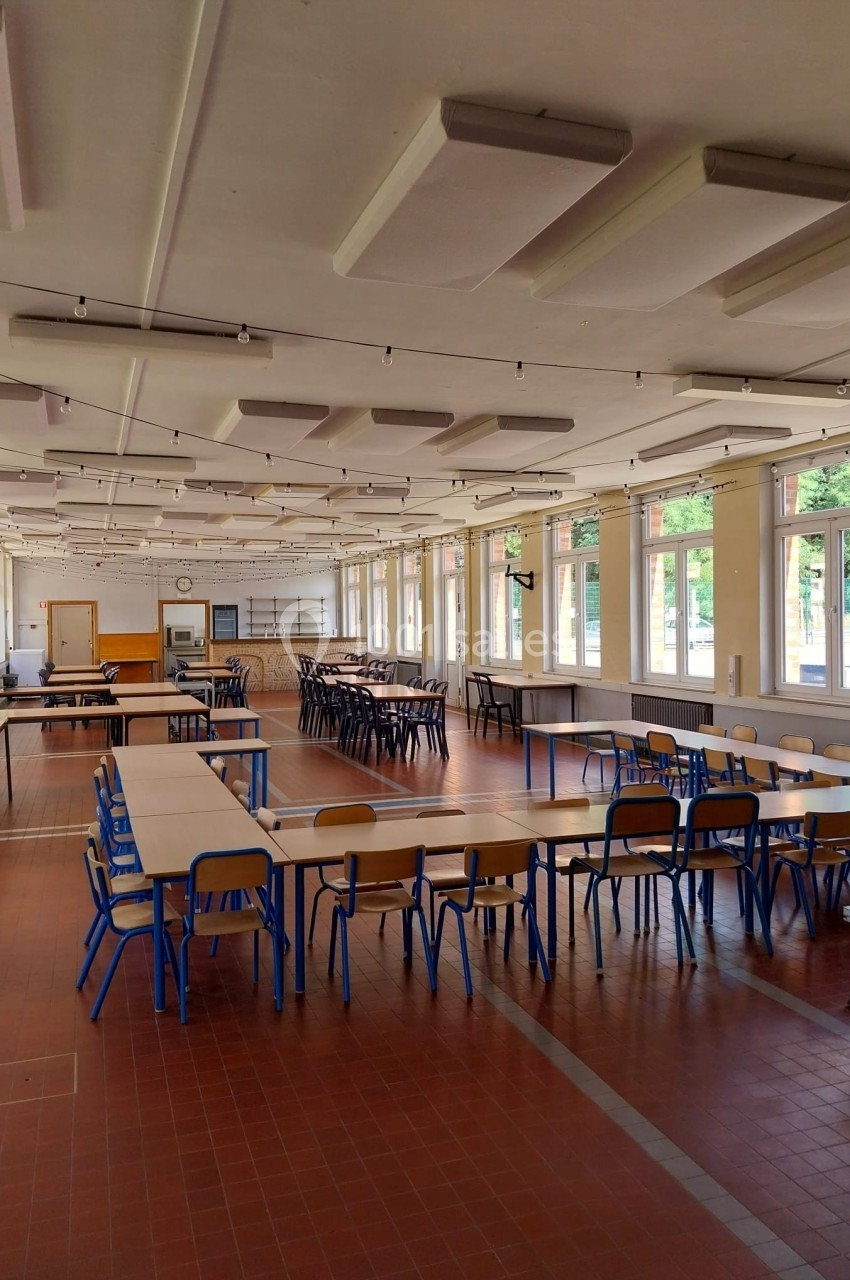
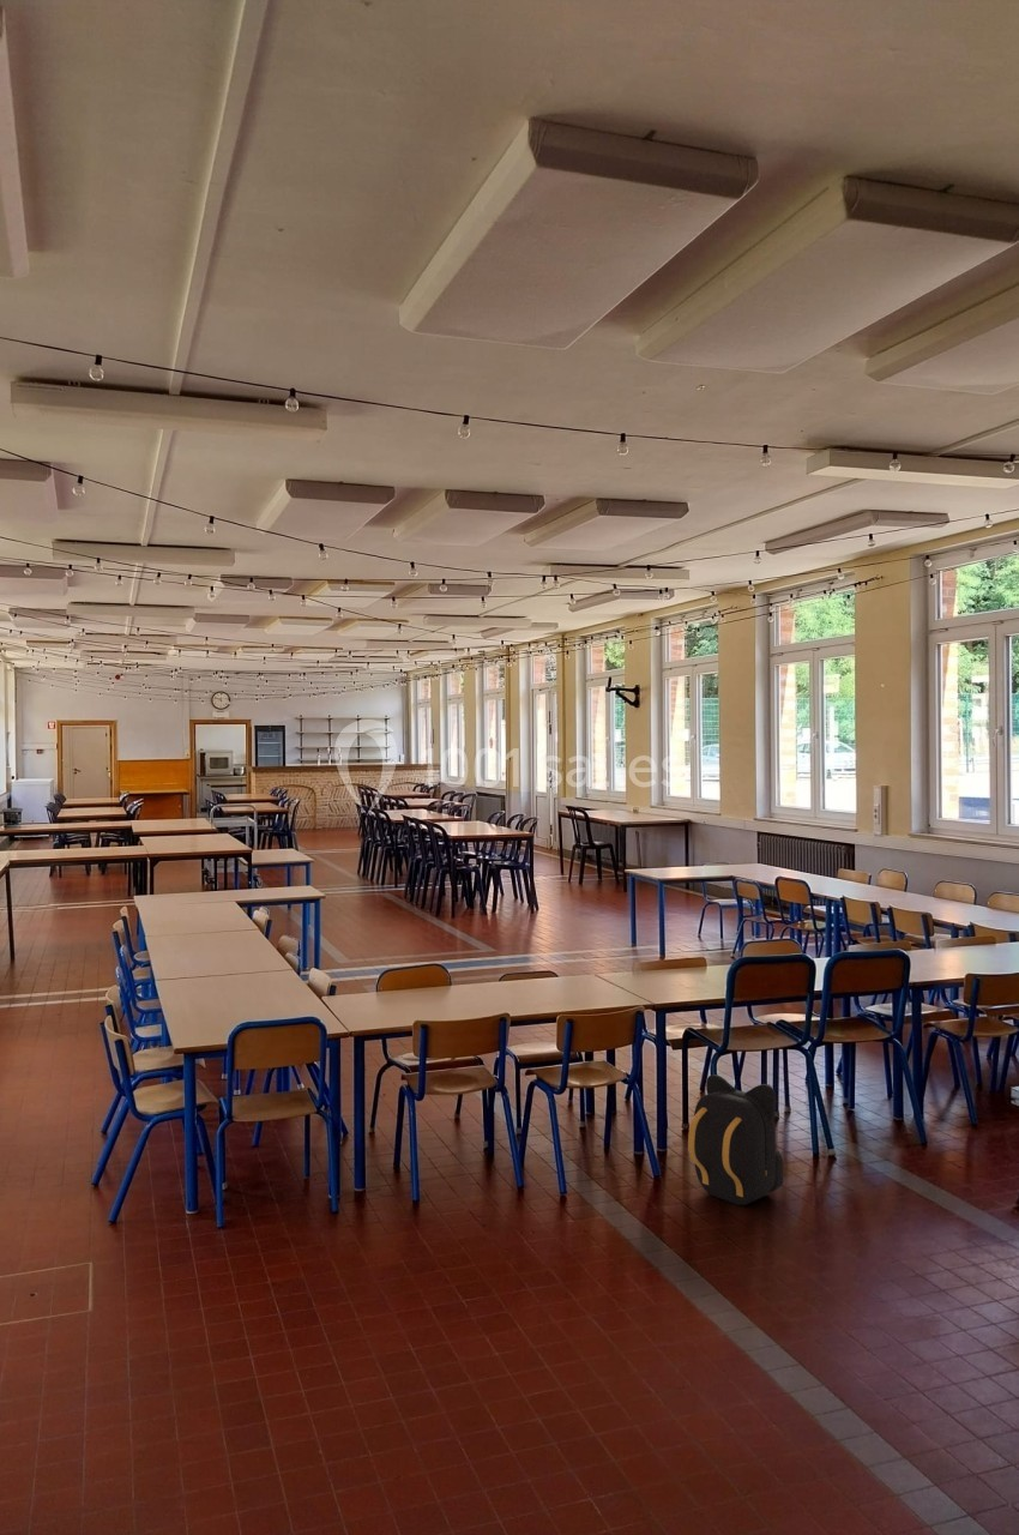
+ backpack [687,1073,784,1206]
